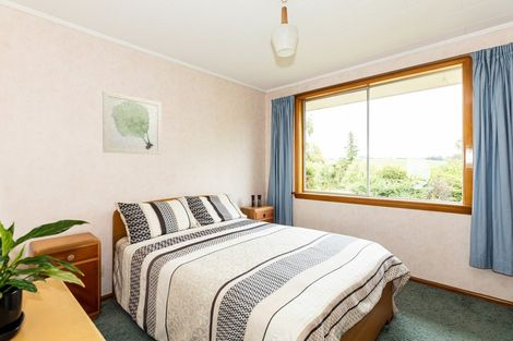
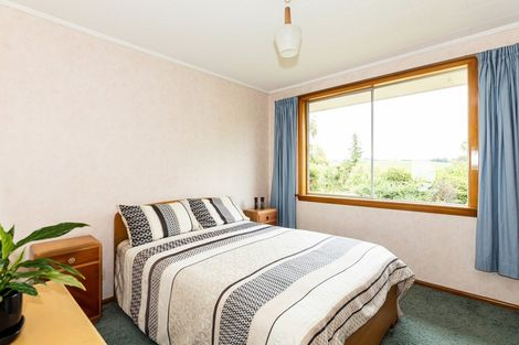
- wall art [102,90,163,156]
